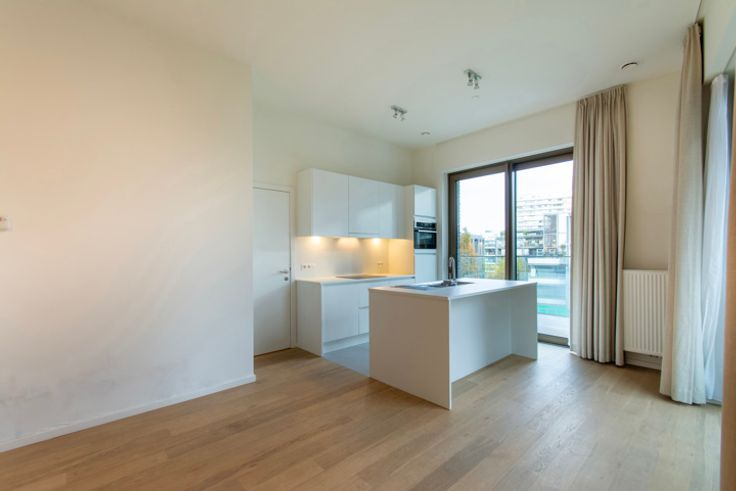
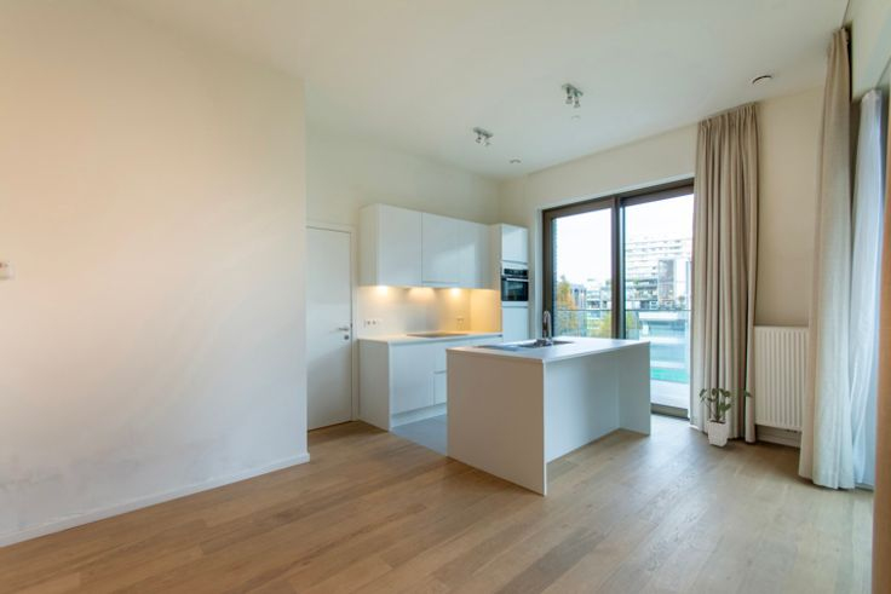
+ house plant [699,387,754,448]
